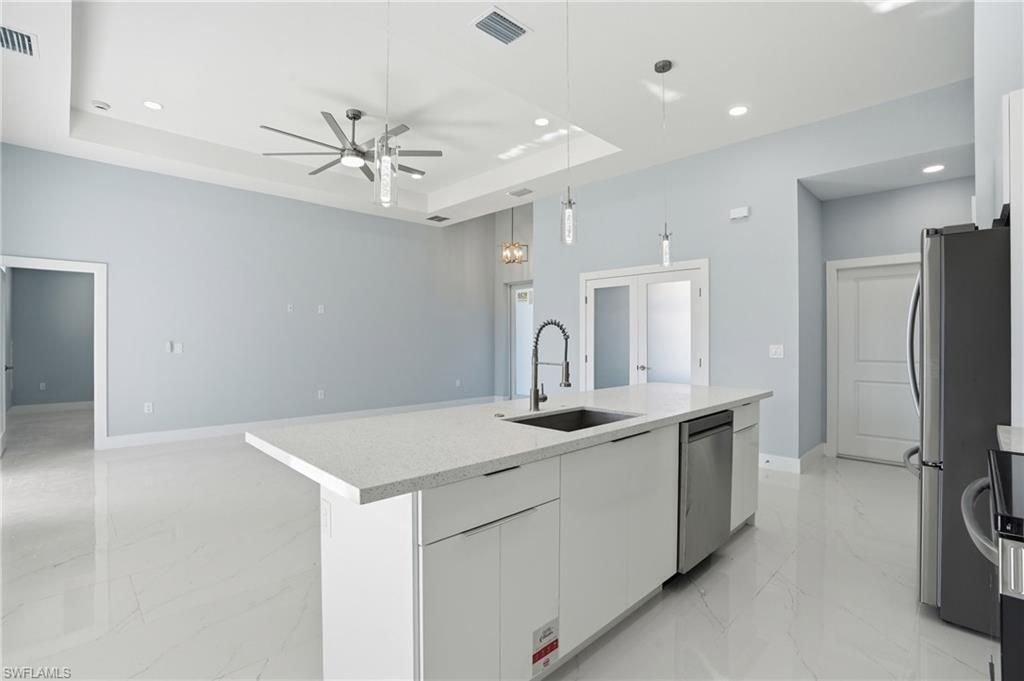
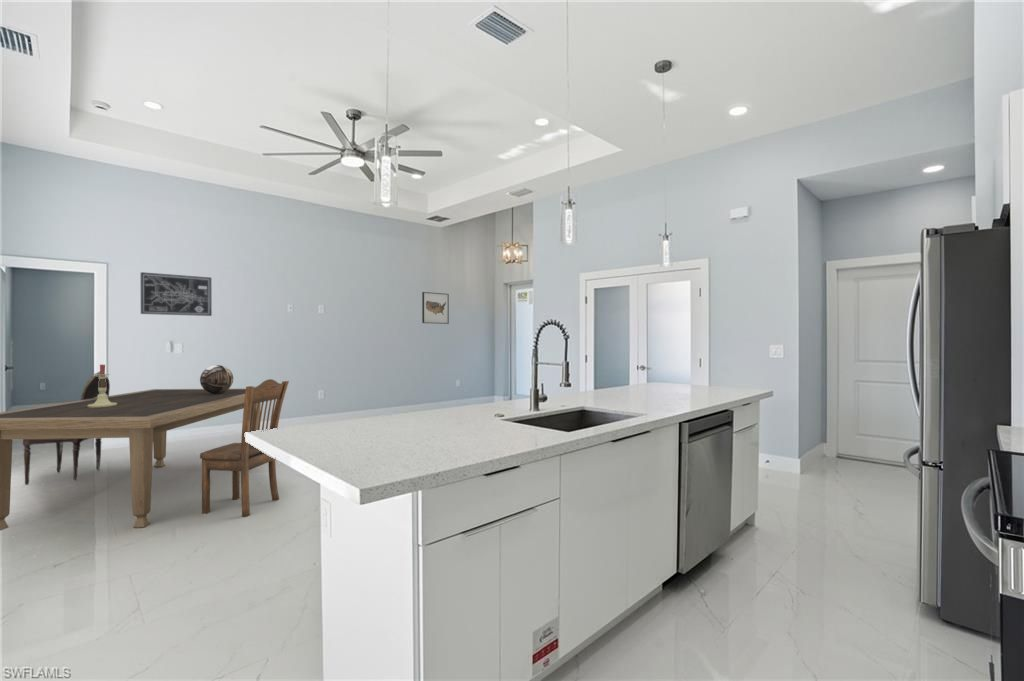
+ dining chair [199,378,290,518]
+ wall art [421,291,450,325]
+ decorative bowl [199,364,234,394]
+ wall art [140,271,213,317]
+ dining table [0,388,262,531]
+ candlestick [88,363,117,408]
+ dining chair [22,370,111,486]
